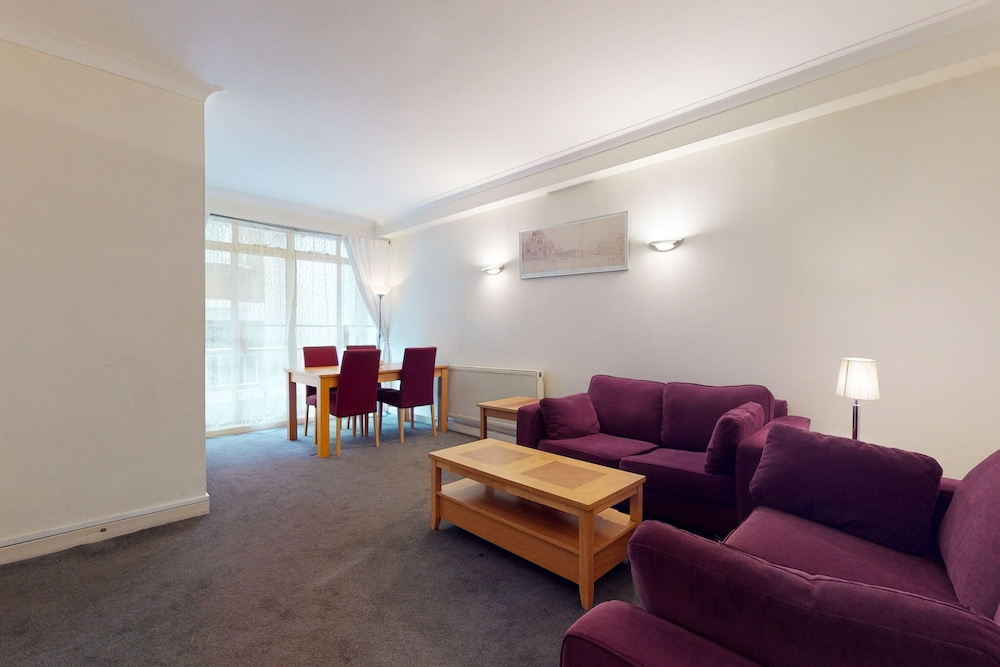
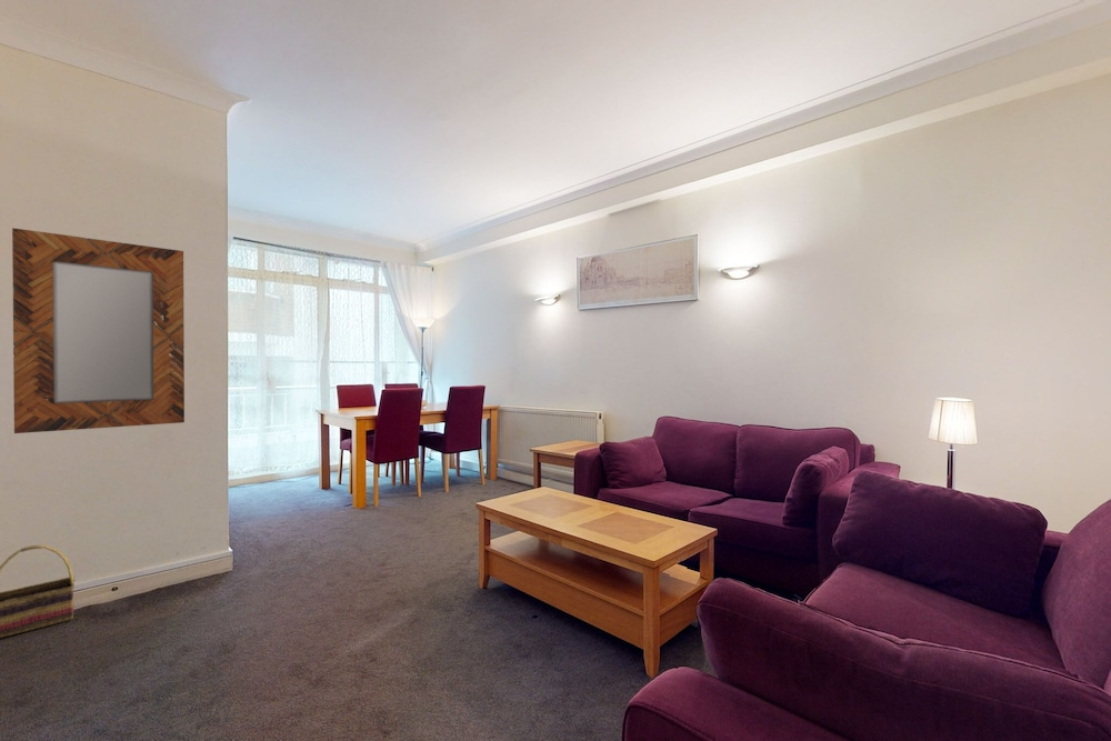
+ basket [0,544,76,639]
+ home mirror [11,227,186,434]
